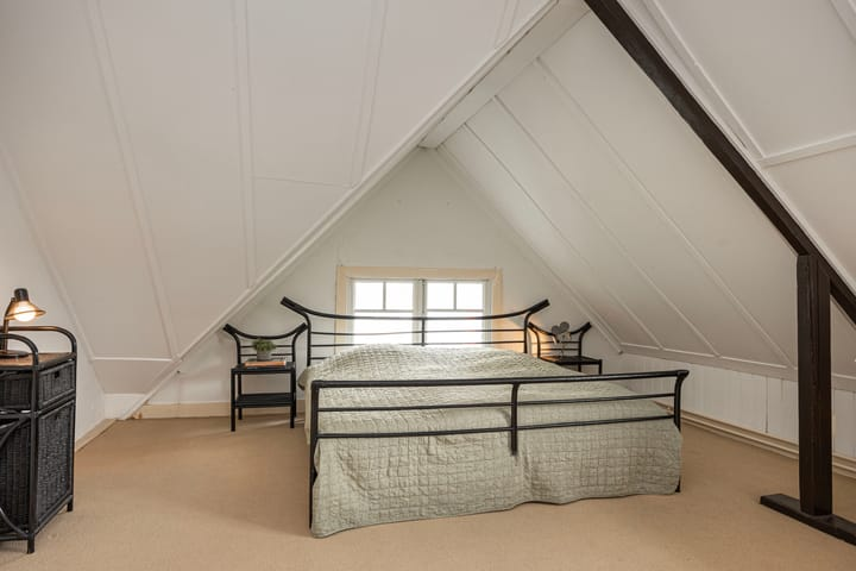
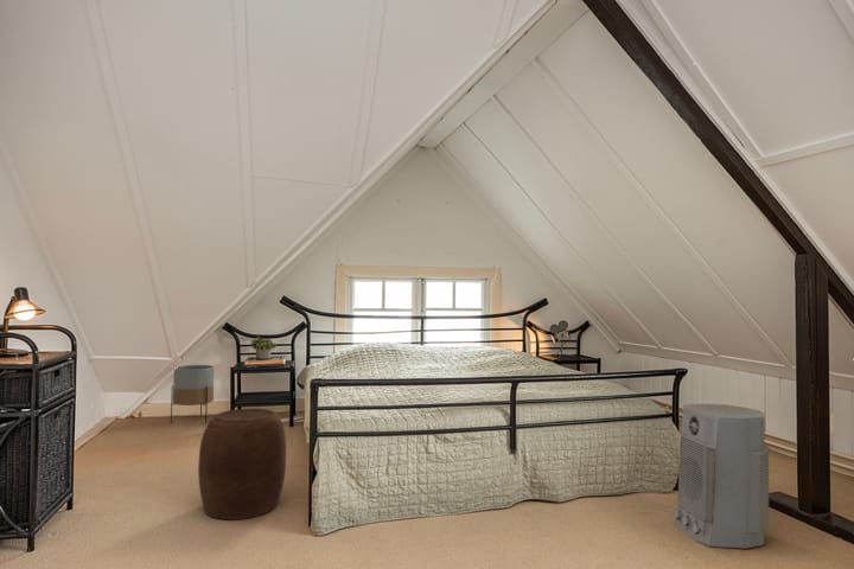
+ planter [170,364,215,424]
+ stool [197,408,287,520]
+ air purifier [673,403,770,550]
